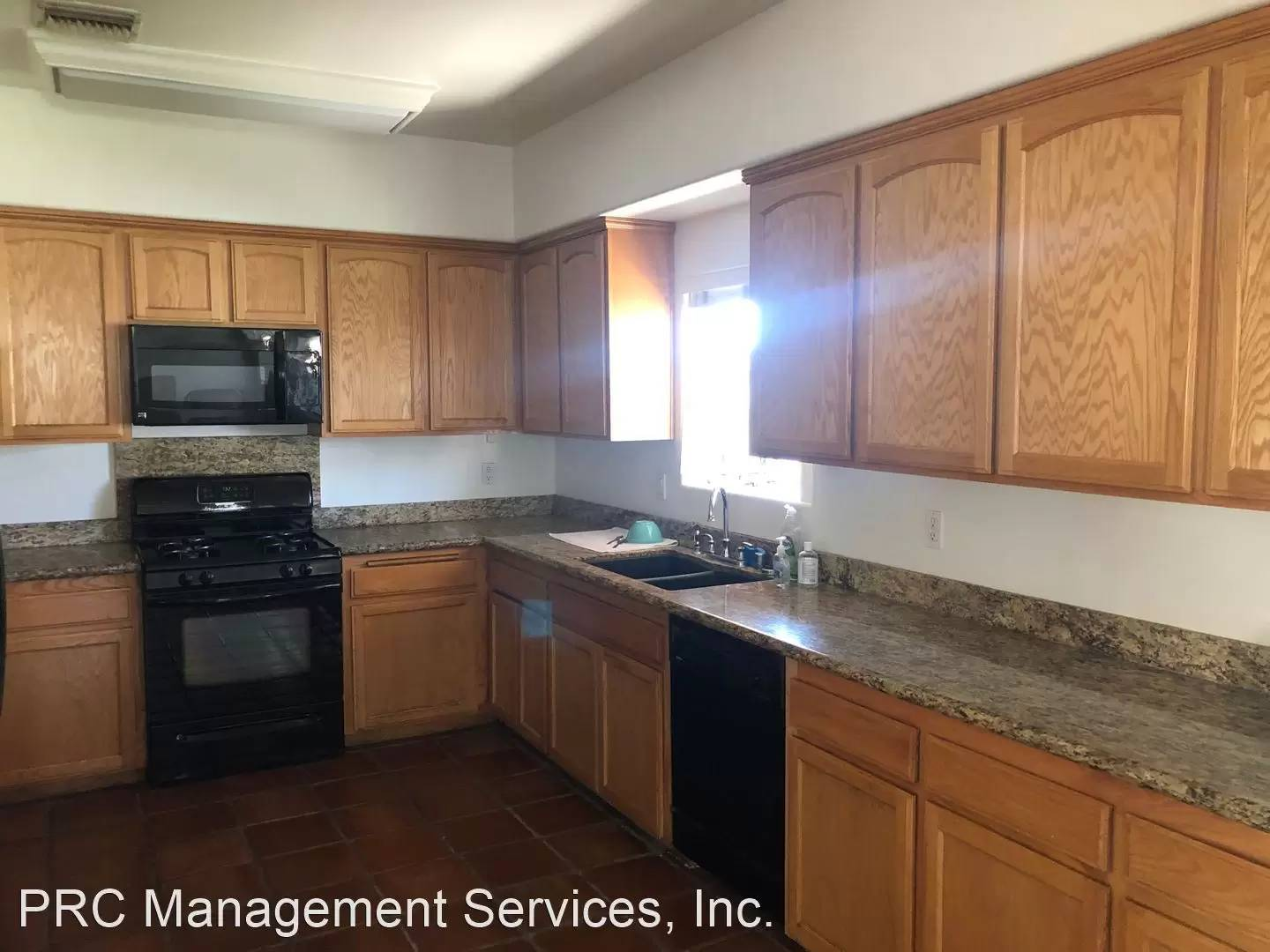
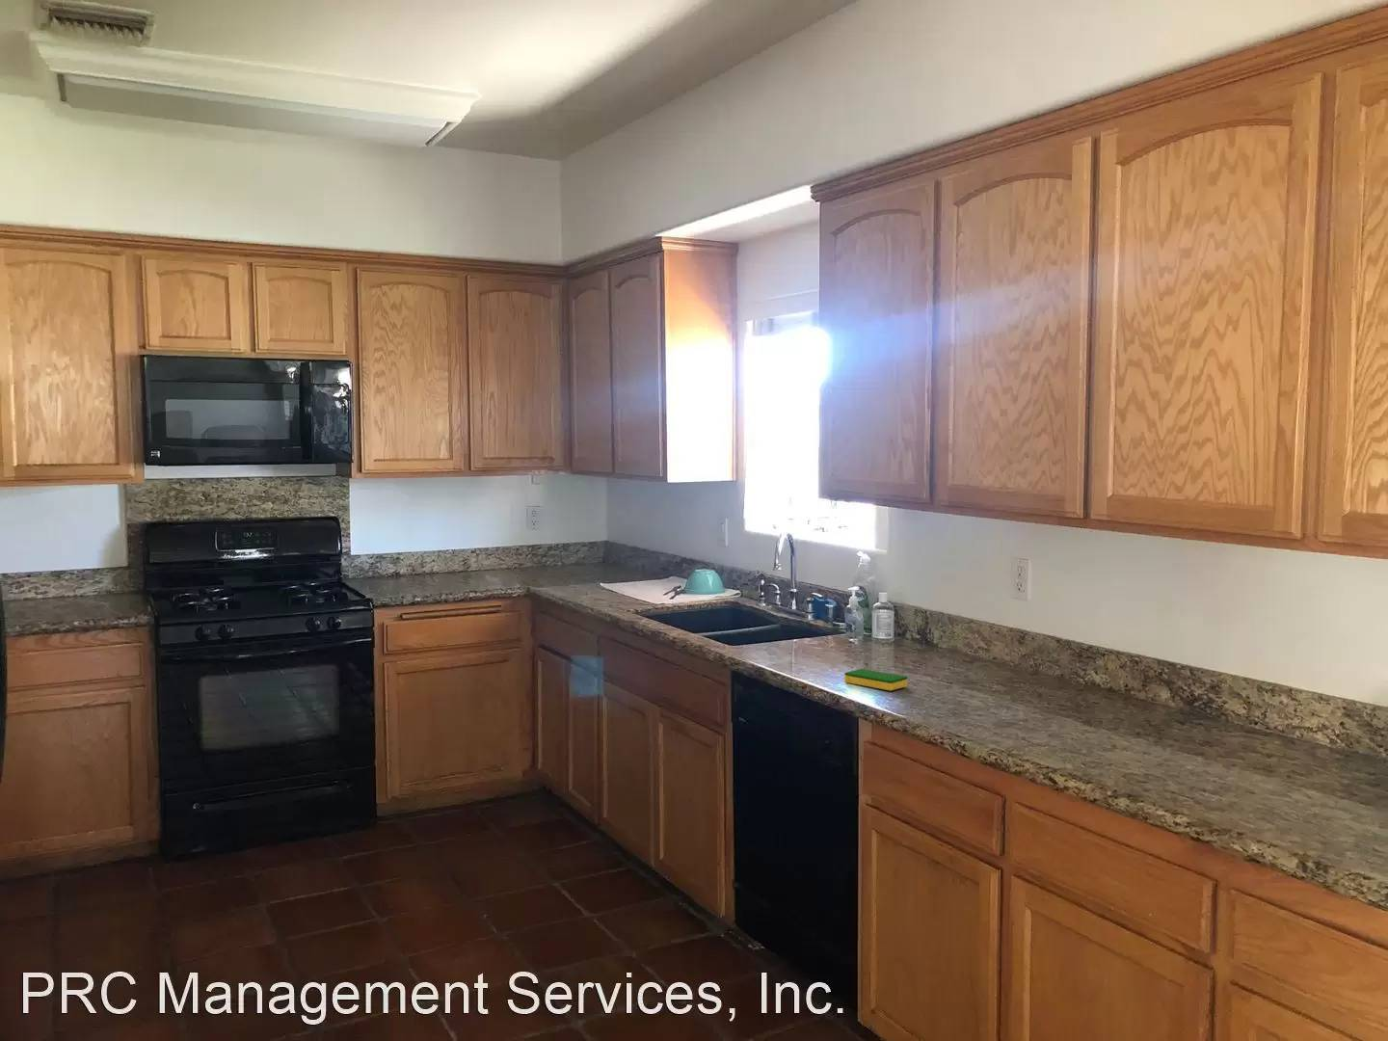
+ dish sponge [844,668,908,691]
